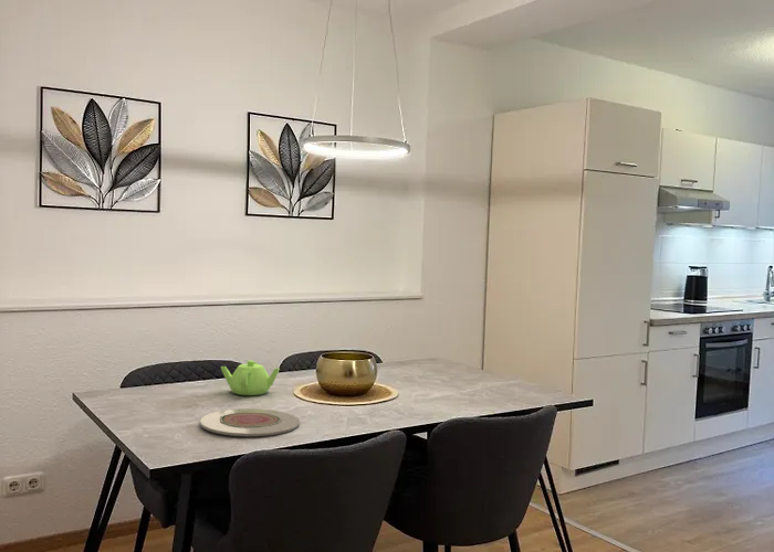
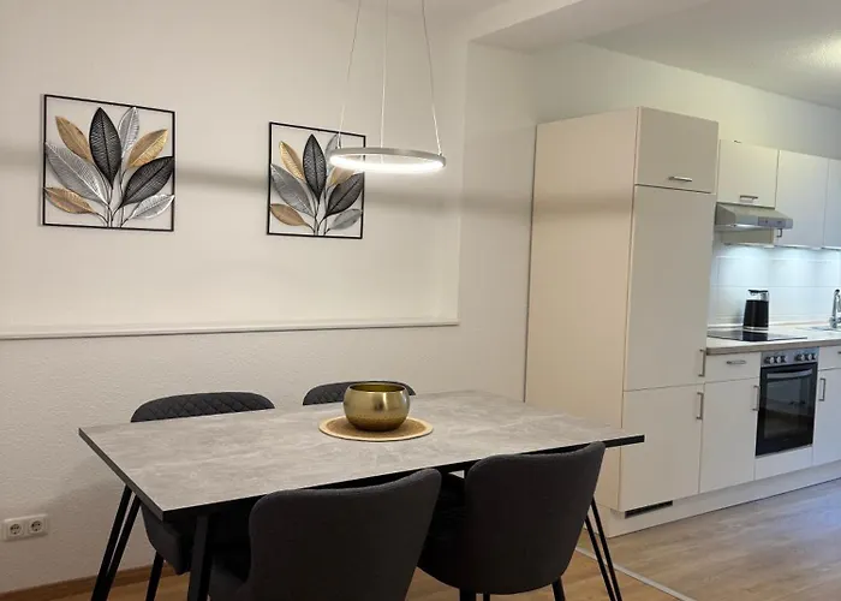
- plate [199,407,301,437]
- teapot [220,359,281,396]
